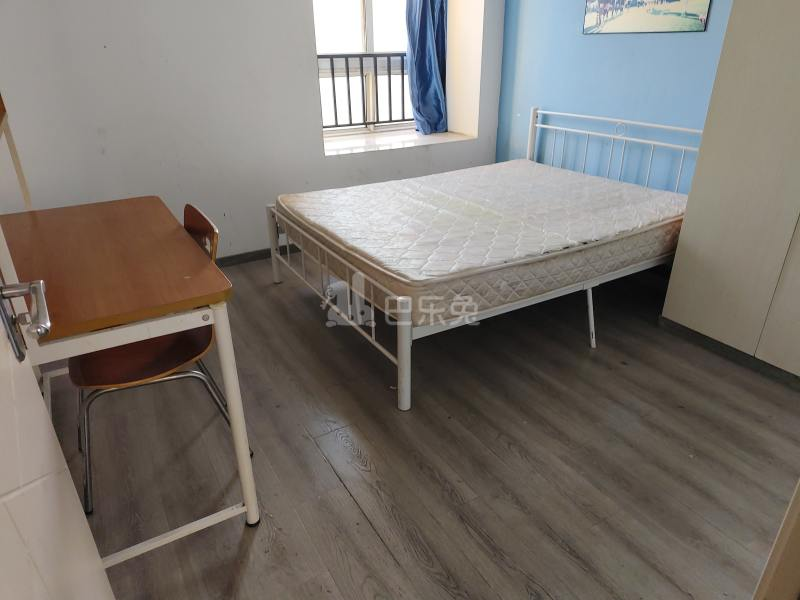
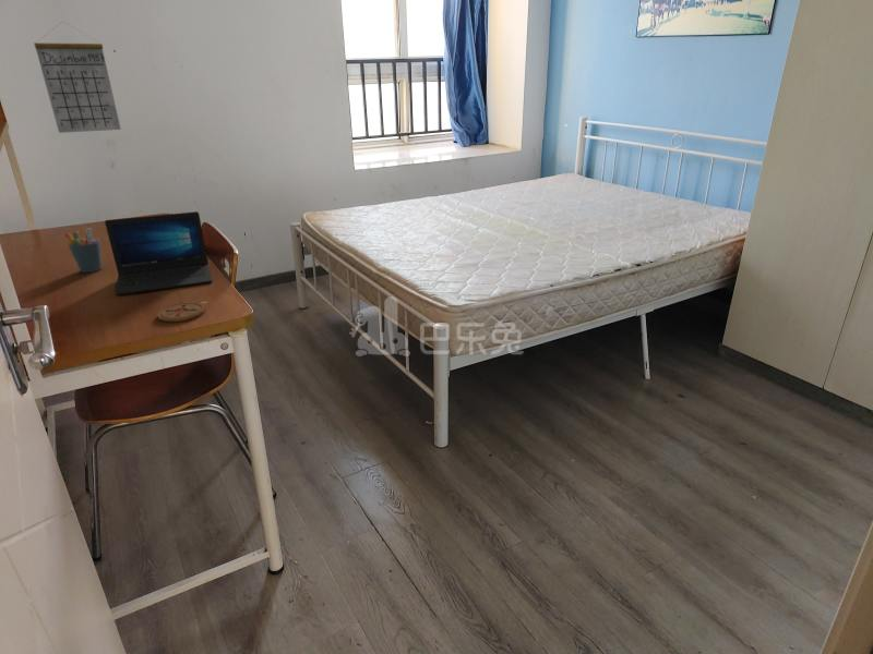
+ pen holder [63,227,103,274]
+ laptop [104,210,213,296]
+ coaster [156,302,205,323]
+ calendar [33,21,122,134]
